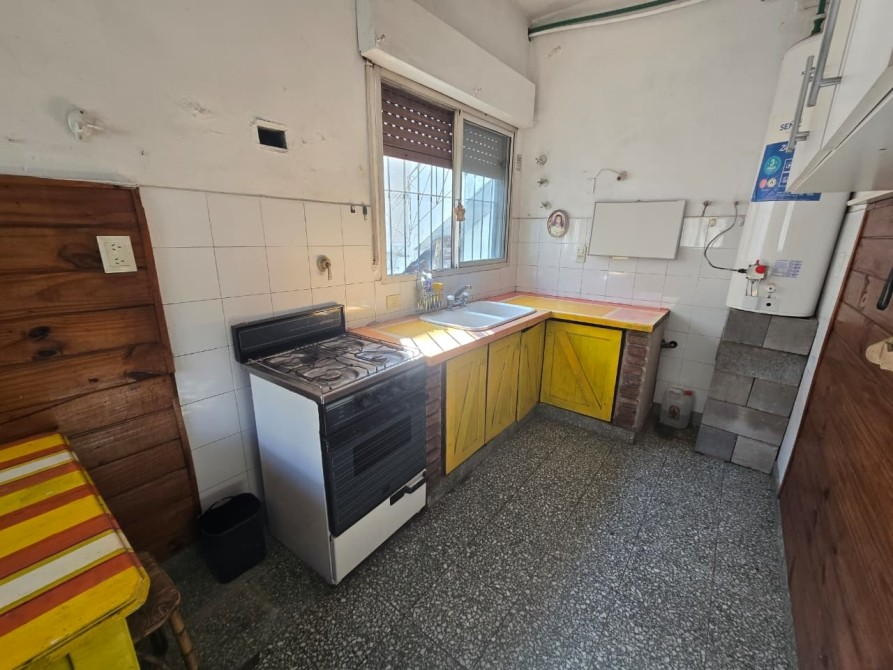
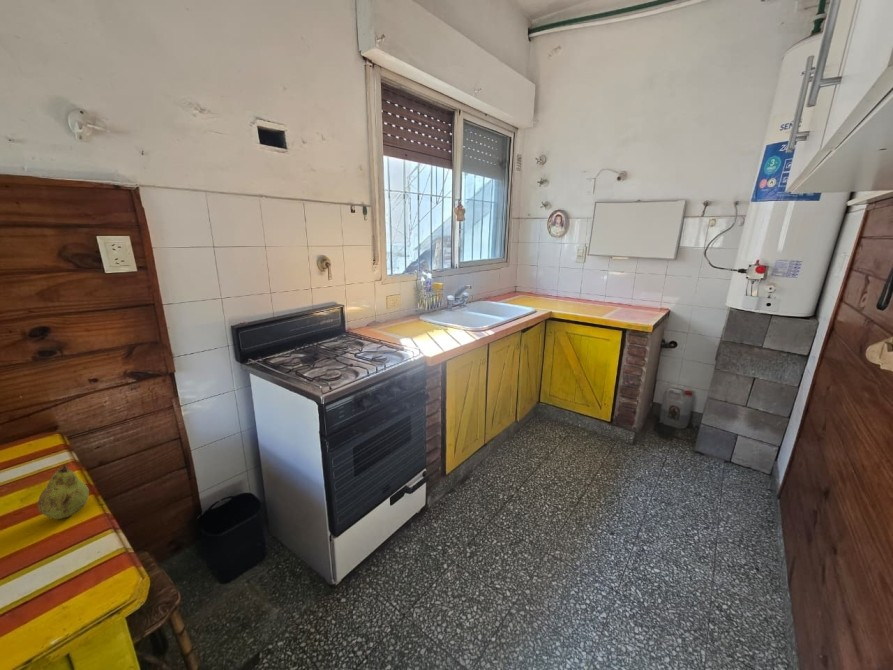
+ fruit [37,464,90,520]
